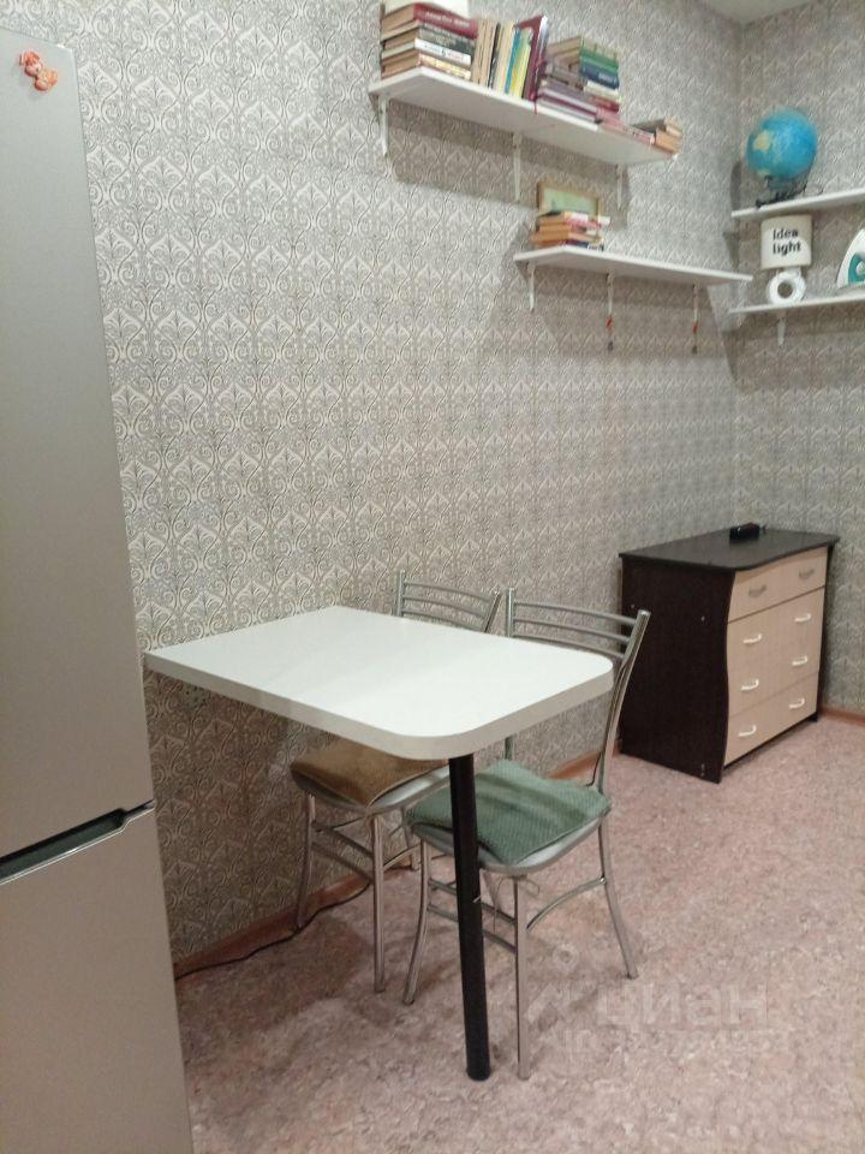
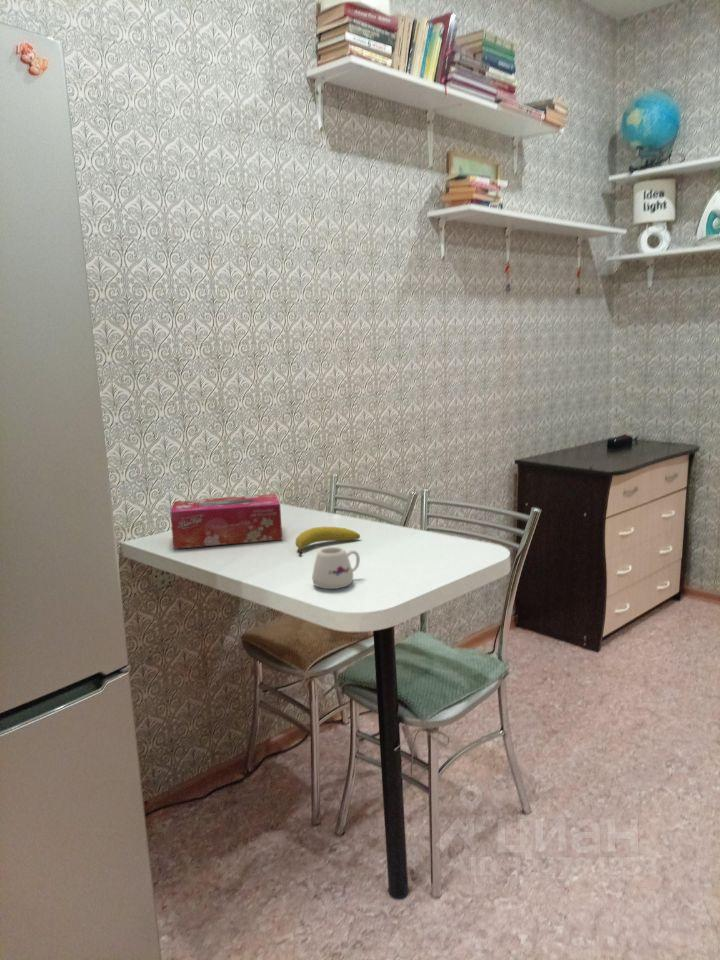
+ mug [311,546,361,590]
+ fruit [295,526,361,556]
+ tissue box [169,493,283,550]
